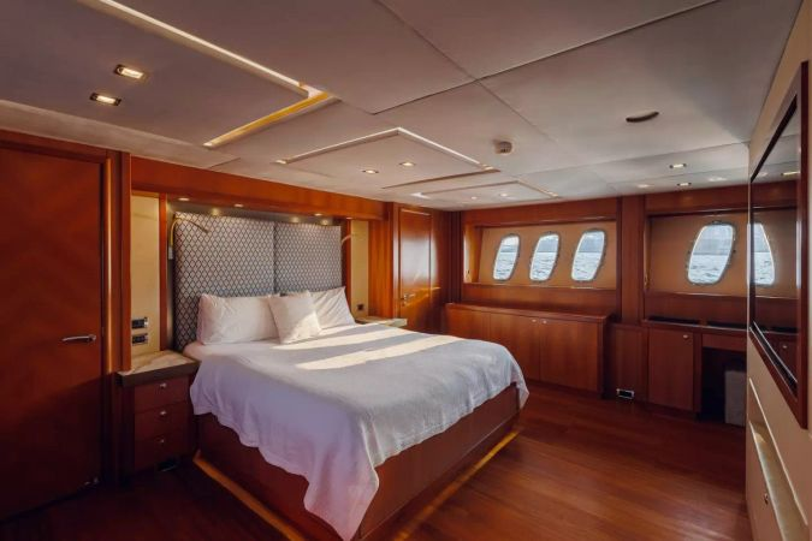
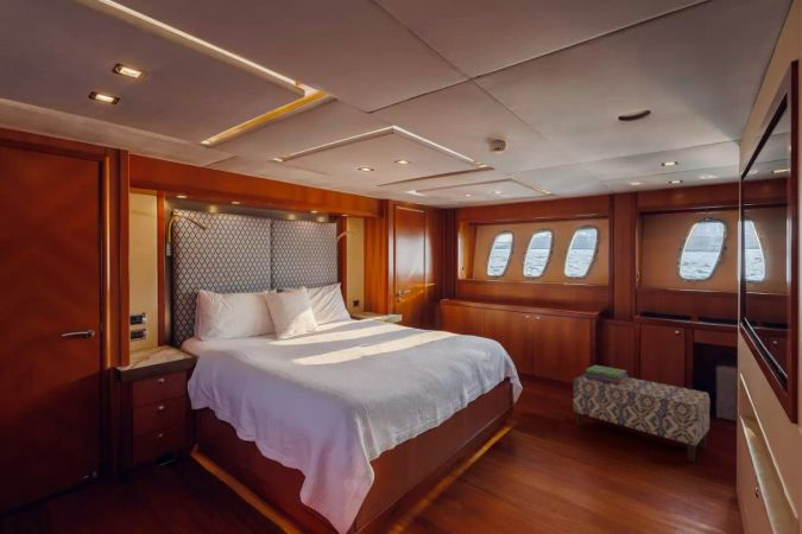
+ bench [573,374,711,463]
+ stack of books [585,364,630,384]
